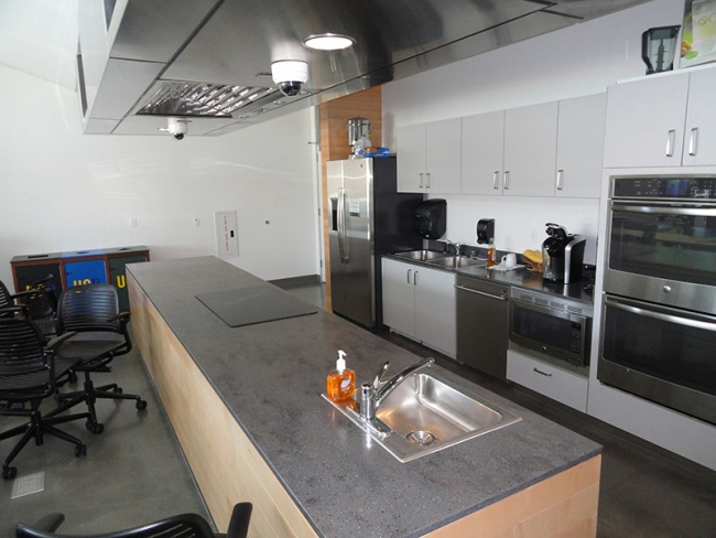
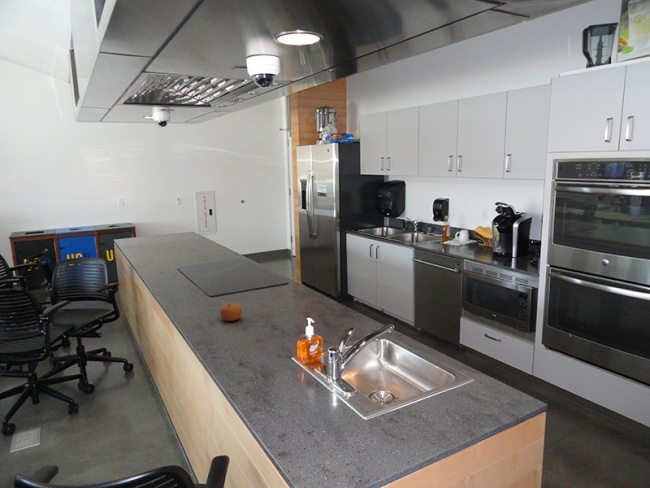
+ fruit [219,302,243,322]
